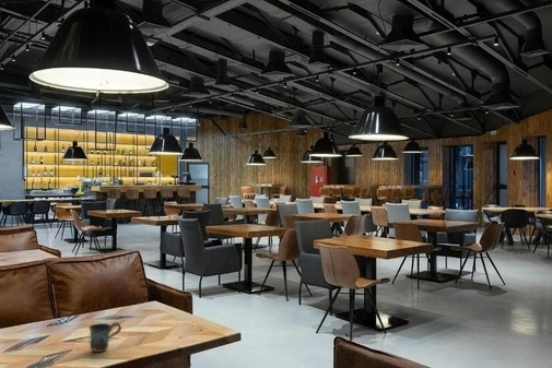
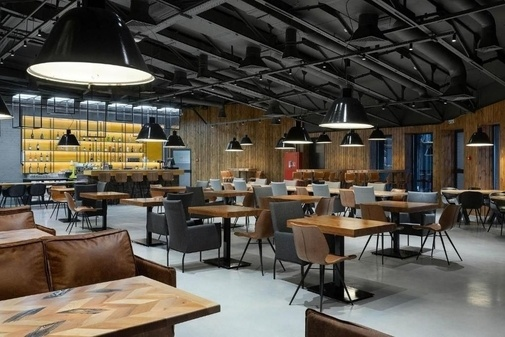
- mug [87,321,122,353]
